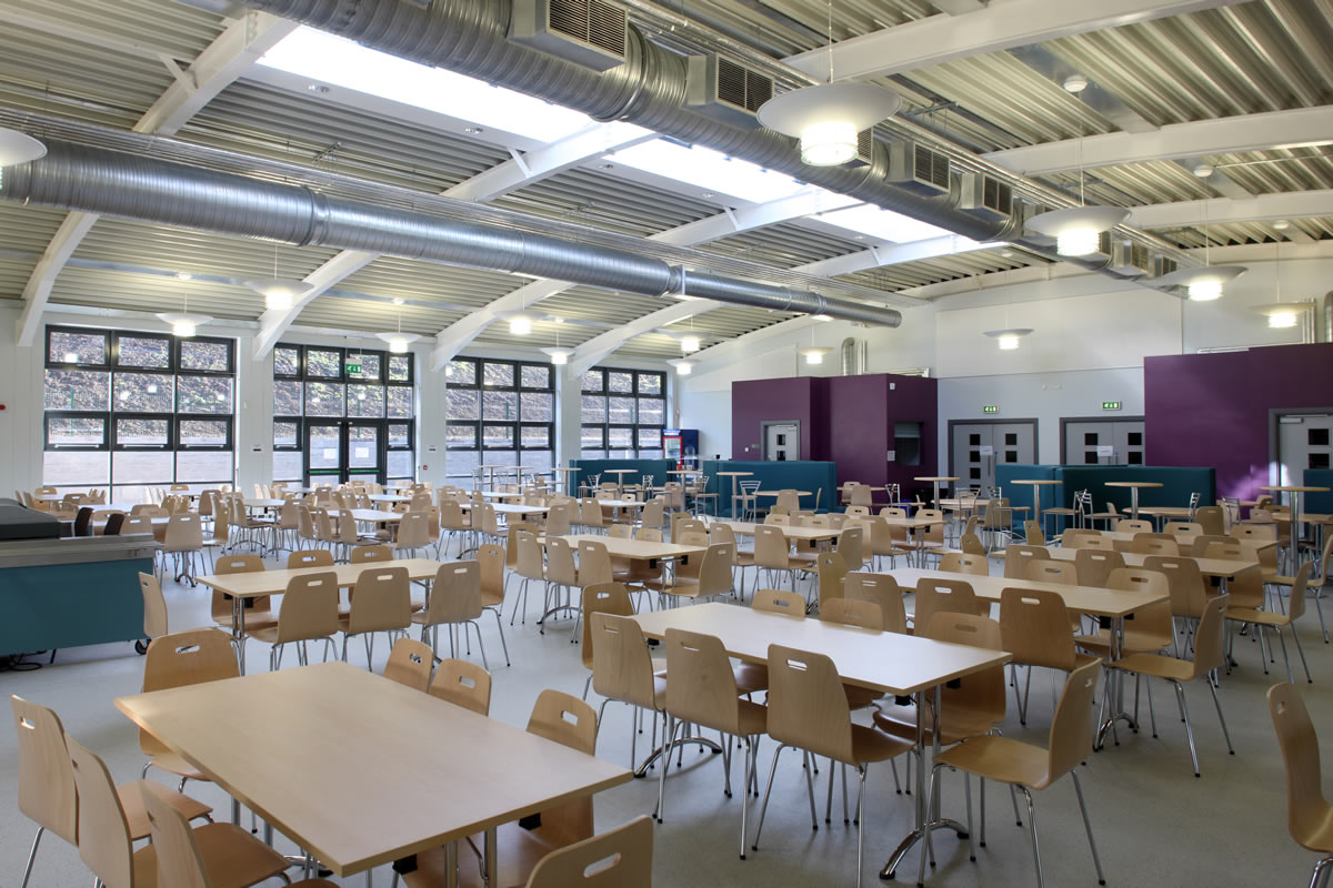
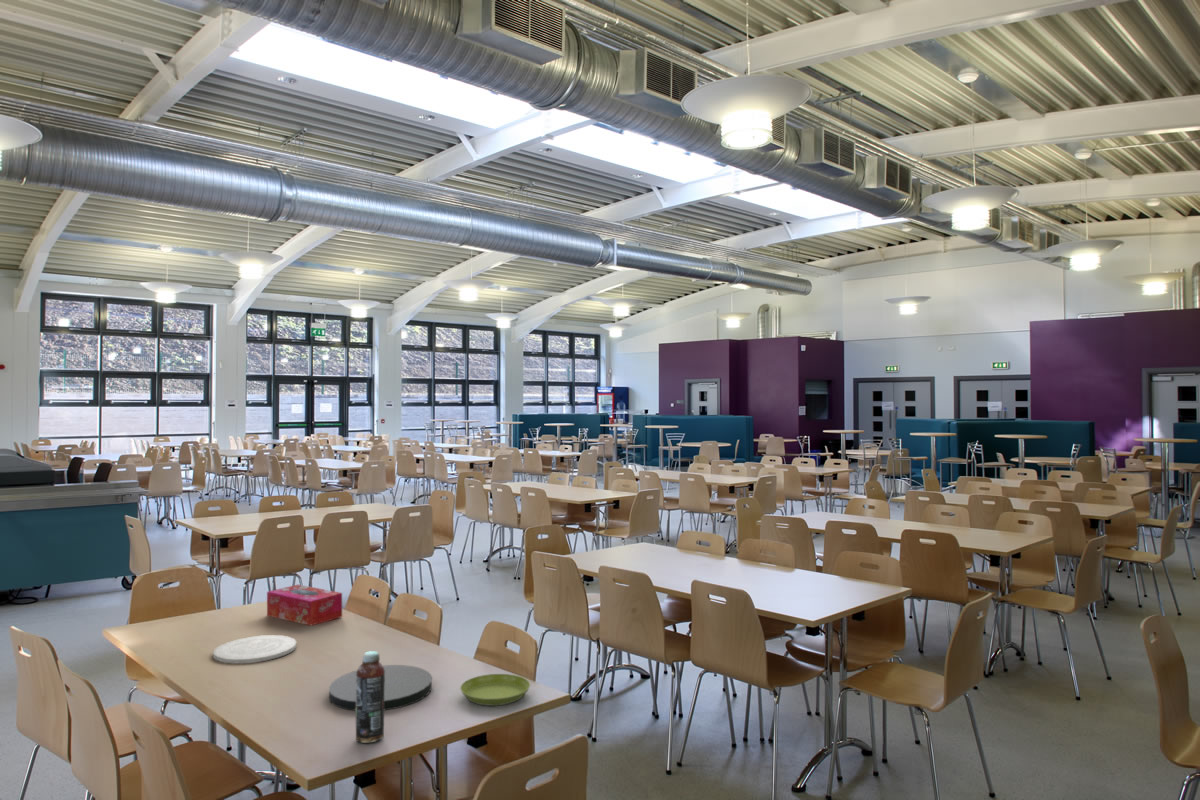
+ plate [328,664,433,712]
+ beverage bottle [355,650,385,744]
+ tissue box [266,583,343,626]
+ saucer [459,673,531,707]
+ plate [212,634,297,664]
